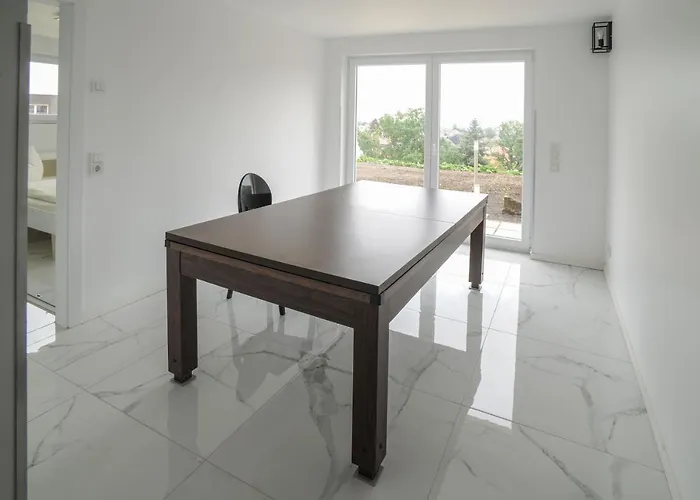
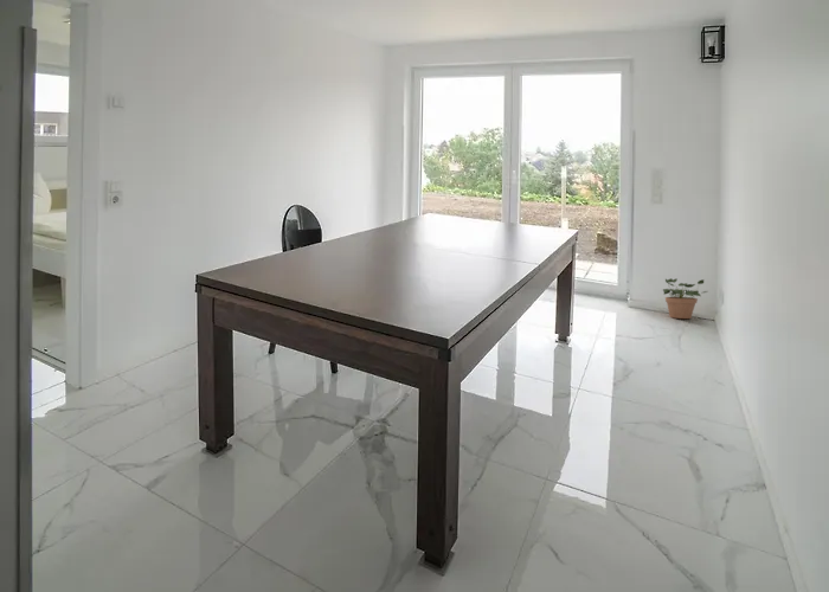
+ potted plant [662,277,708,320]
